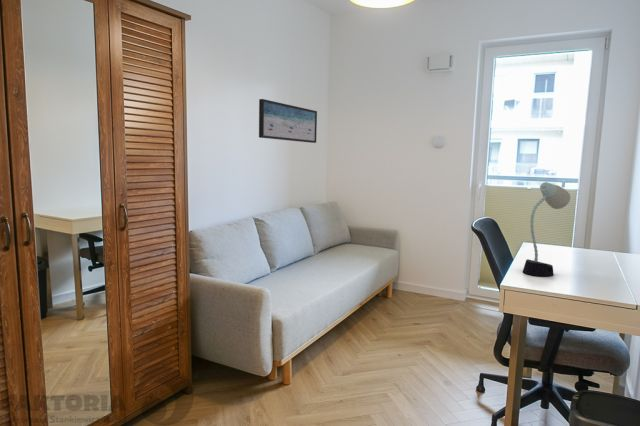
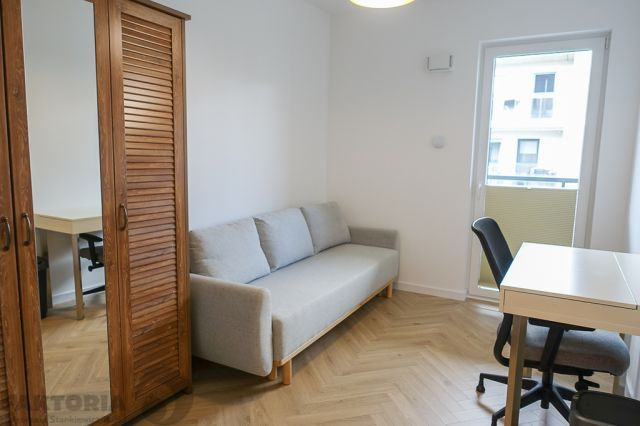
- desk lamp [522,181,571,277]
- wall art [258,98,318,144]
